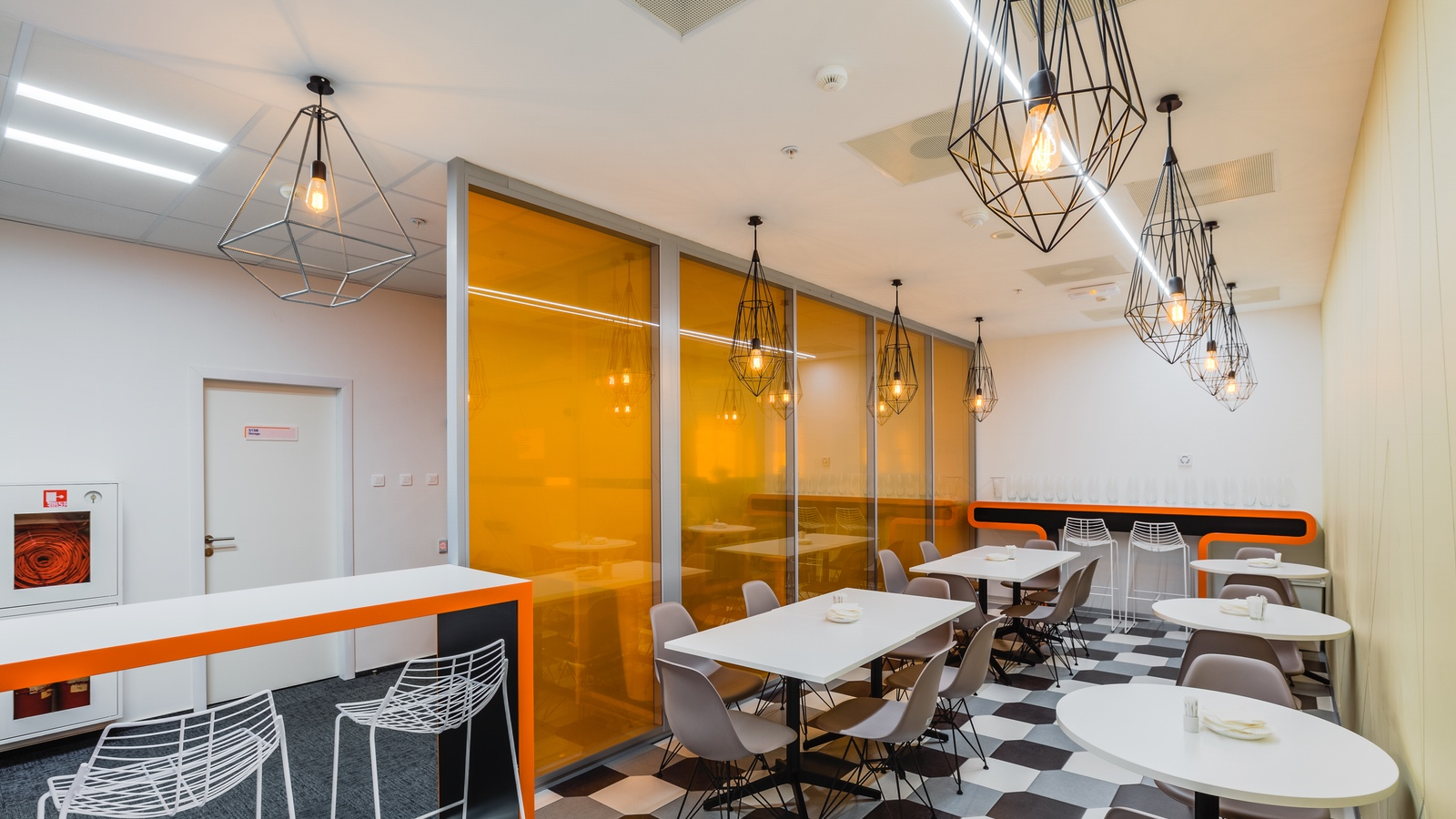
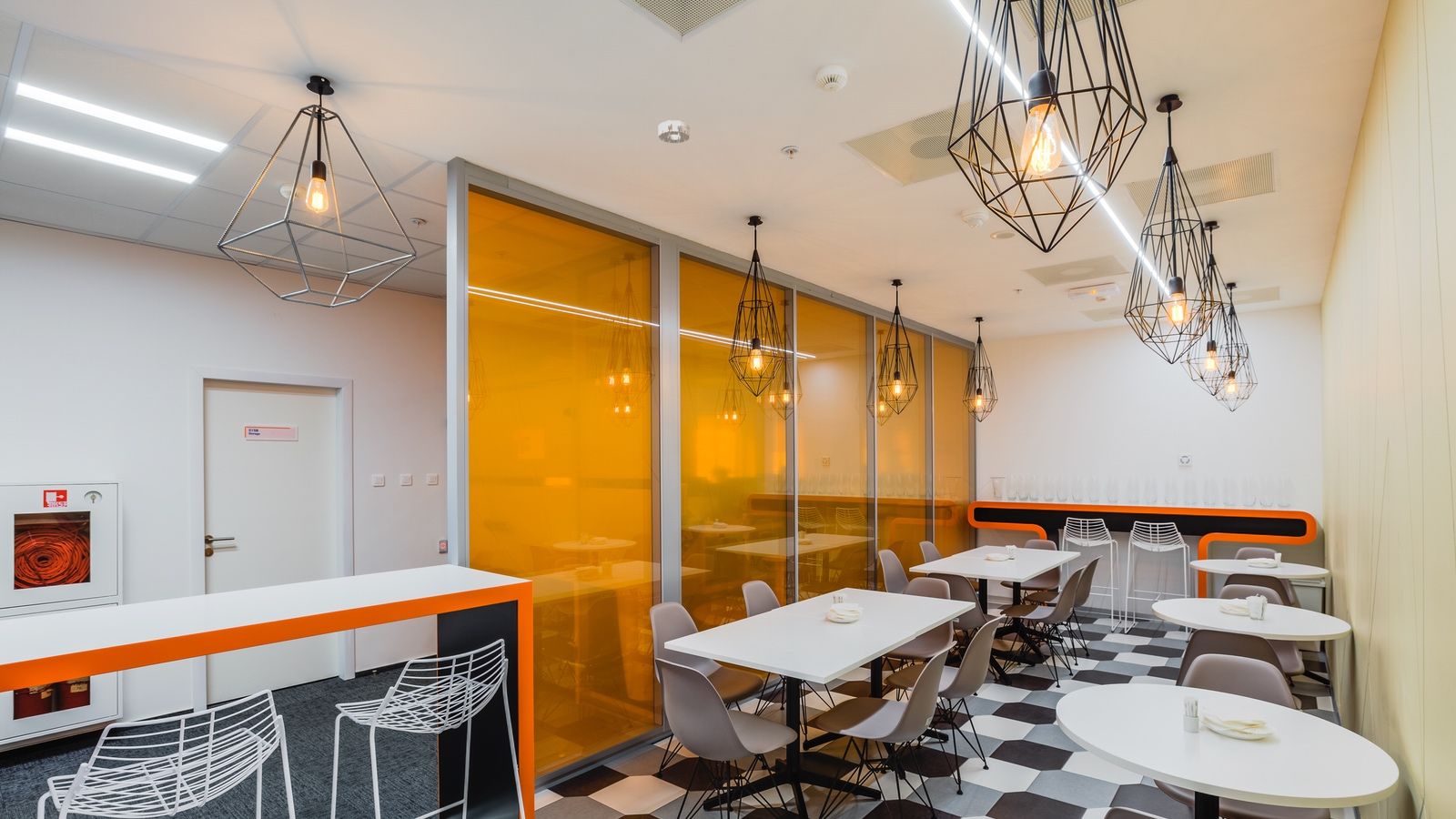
+ smoke detector [657,119,691,144]
